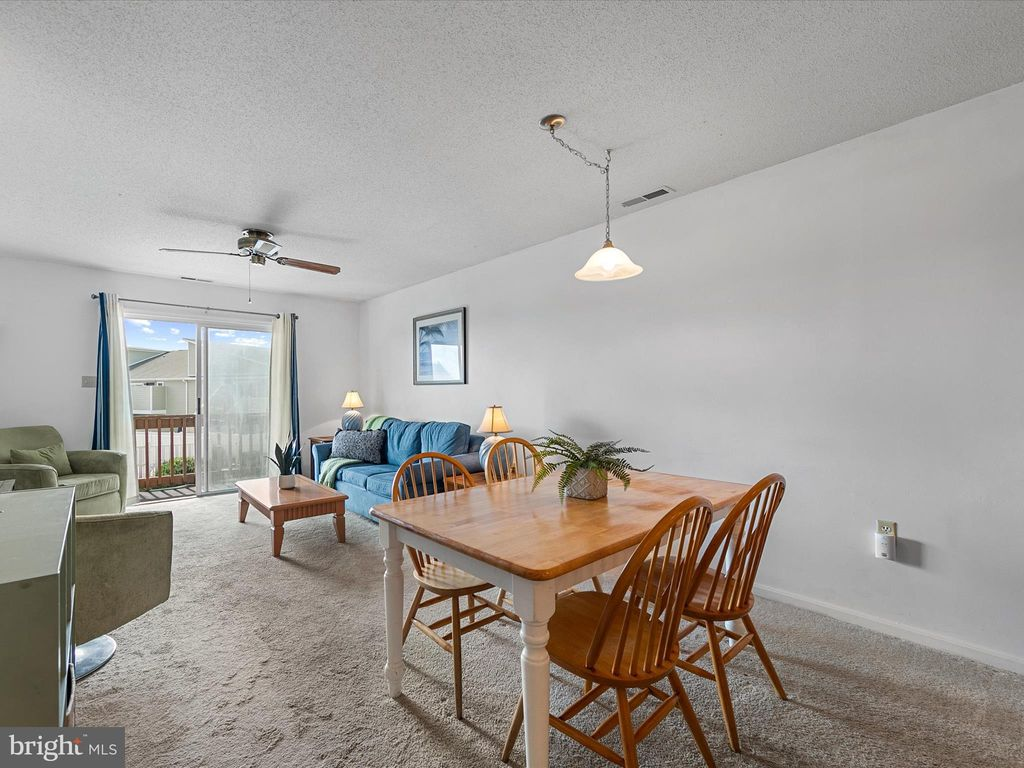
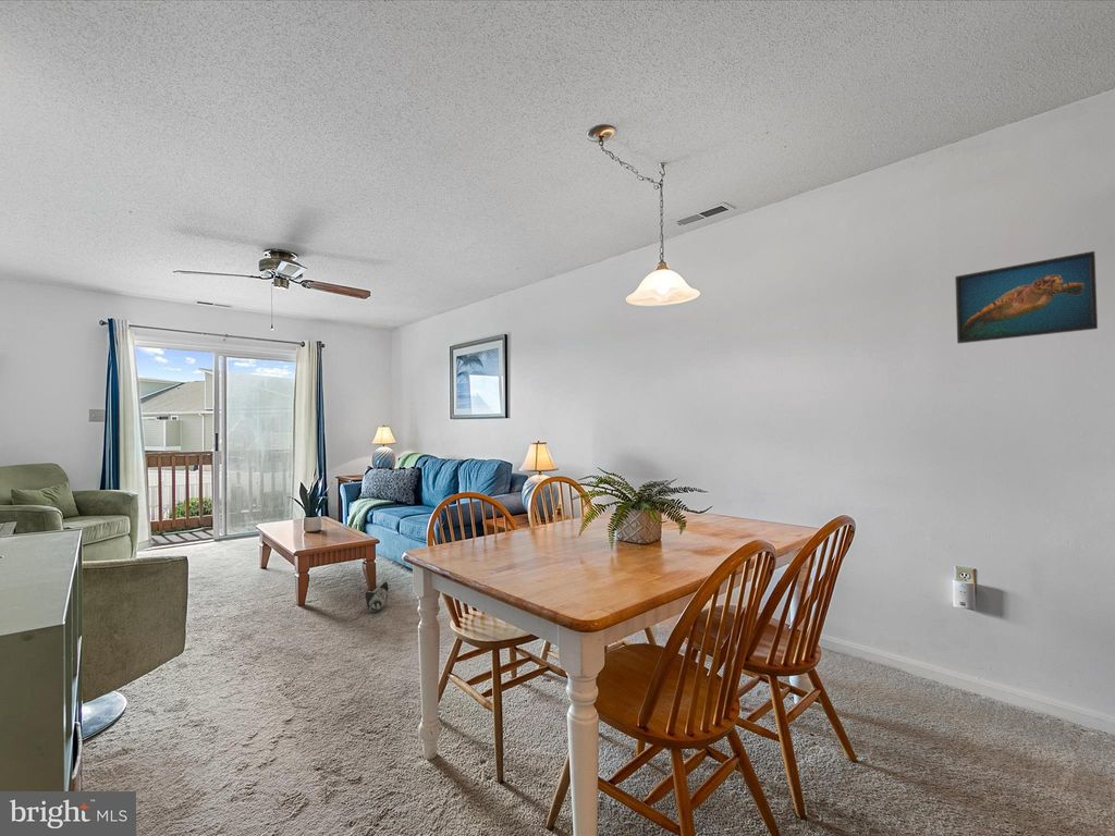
+ plush toy [365,580,390,613]
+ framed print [954,250,1099,344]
